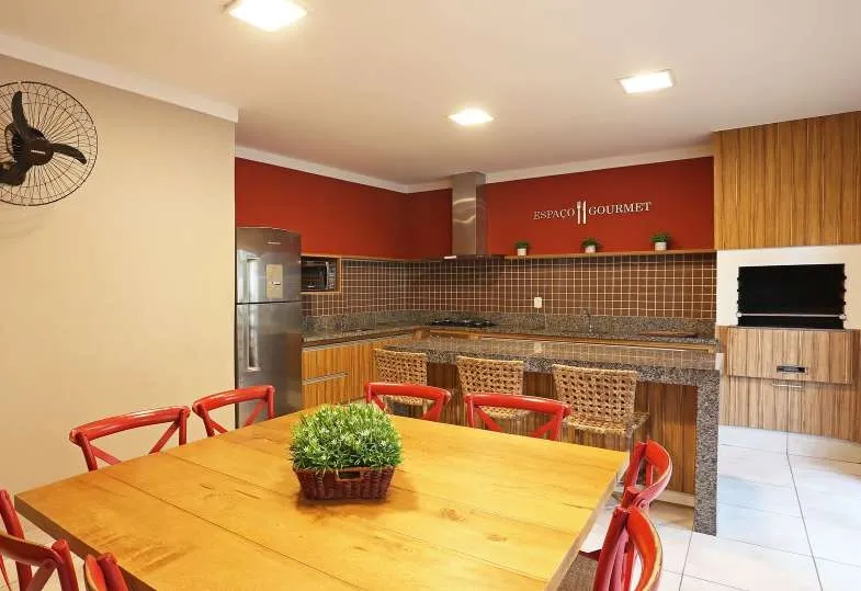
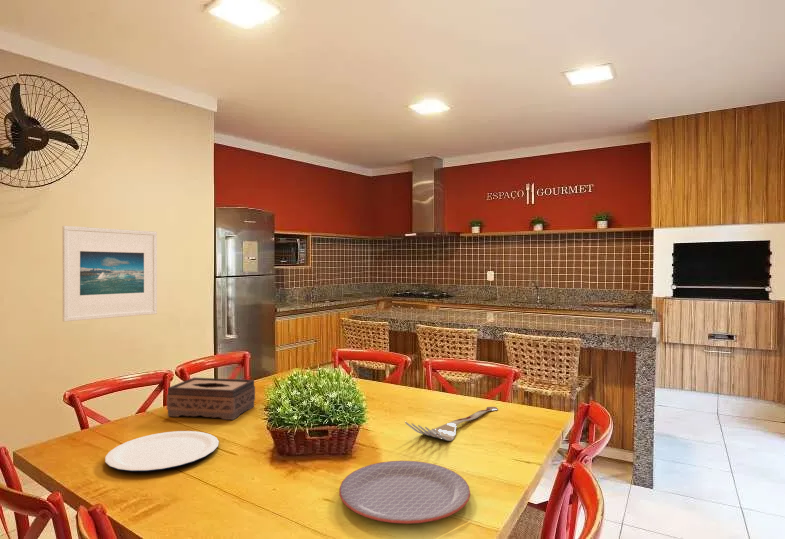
+ plate [338,460,471,525]
+ placemat [404,406,499,442]
+ tissue box [166,377,256,421]
+ plate [104,430,220,472]
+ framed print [61,225,158,322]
